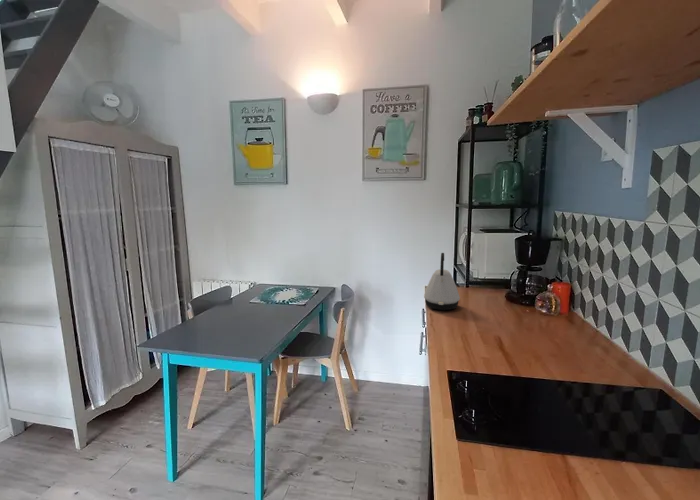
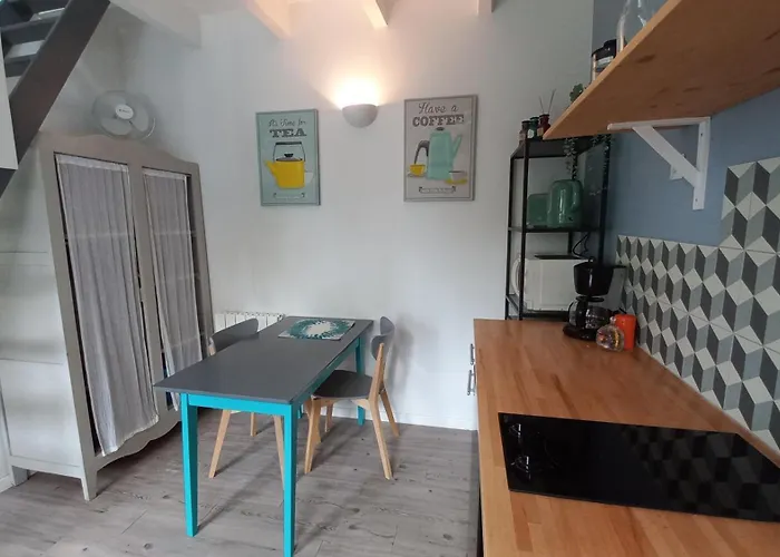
- kettle [423,252,461,311]
